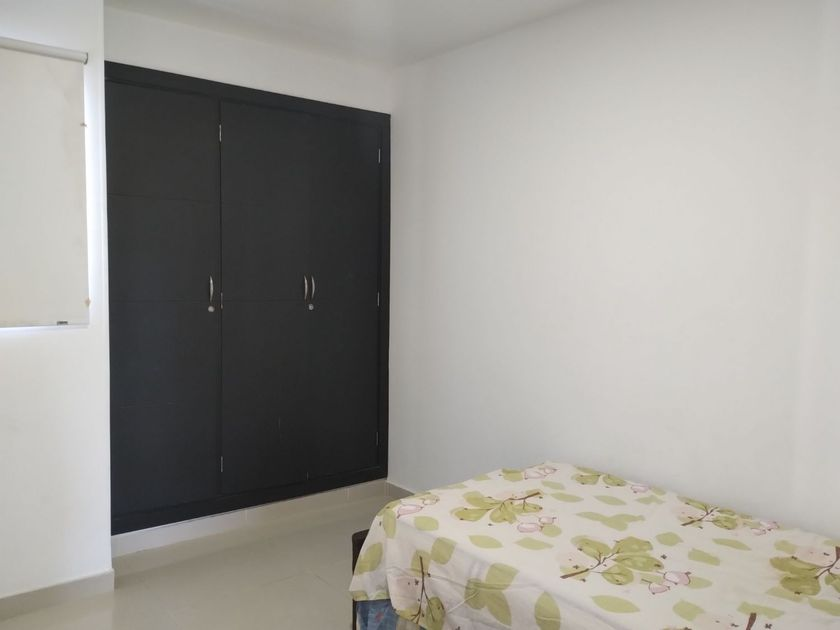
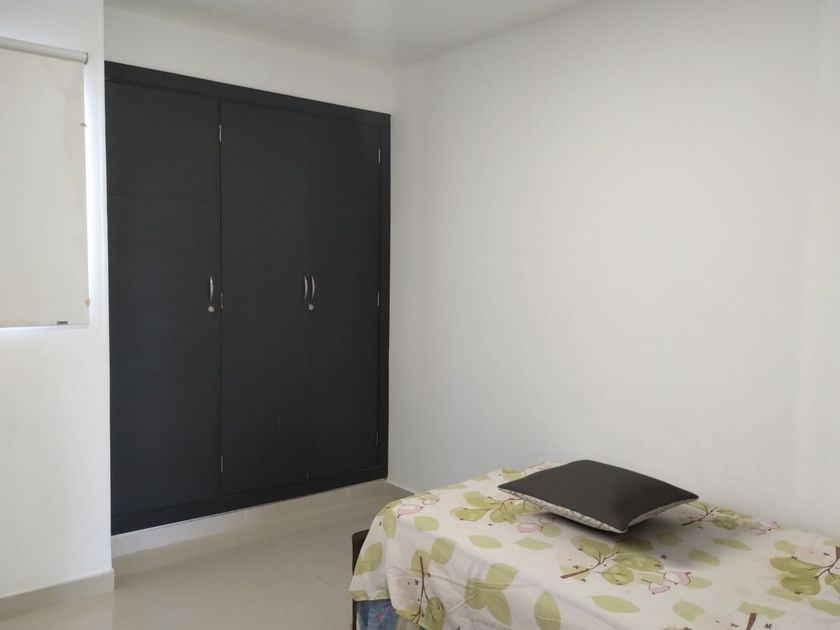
+ pillow [496,459,700,534]
